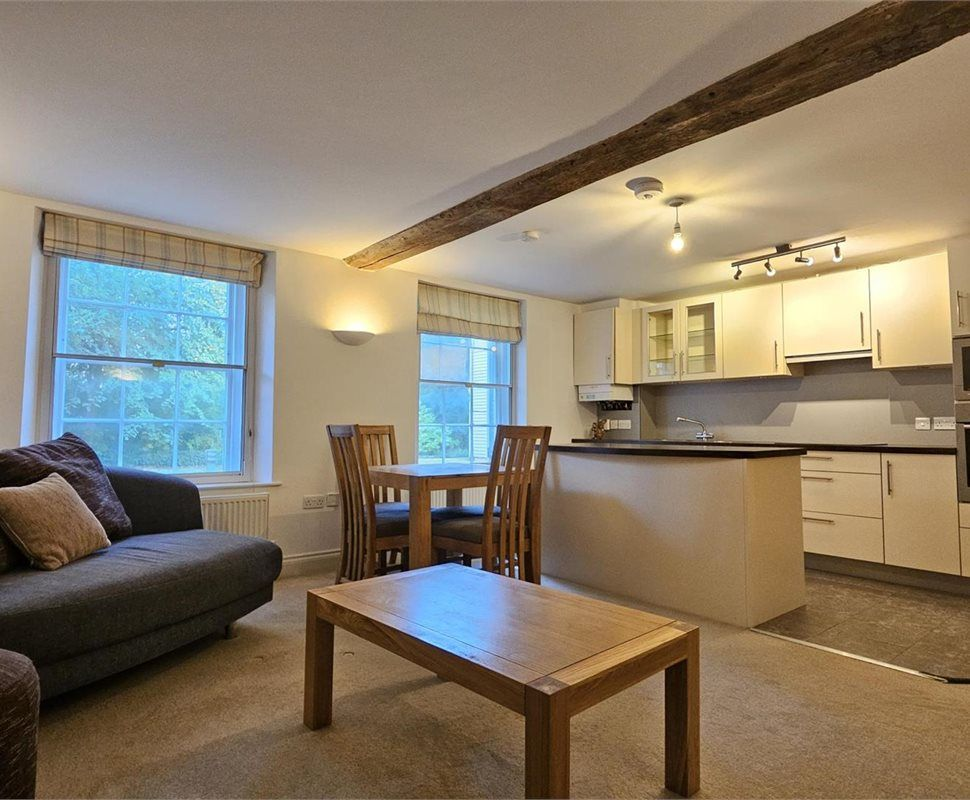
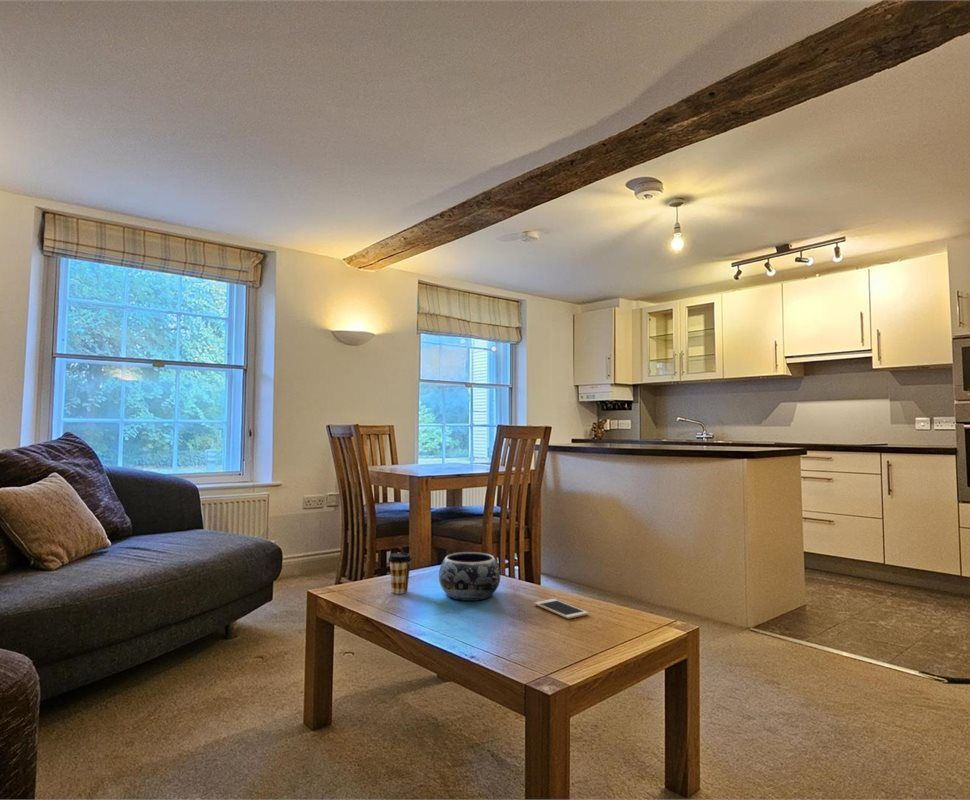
+ coffee cup [387,552,413,595]
+ decorative bowl [438,551,501,602]
+ cell phone [533,598,589,620]
